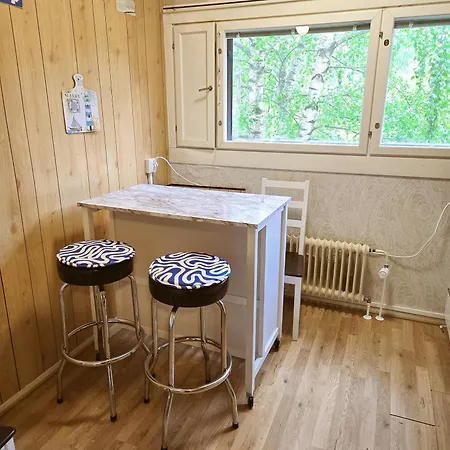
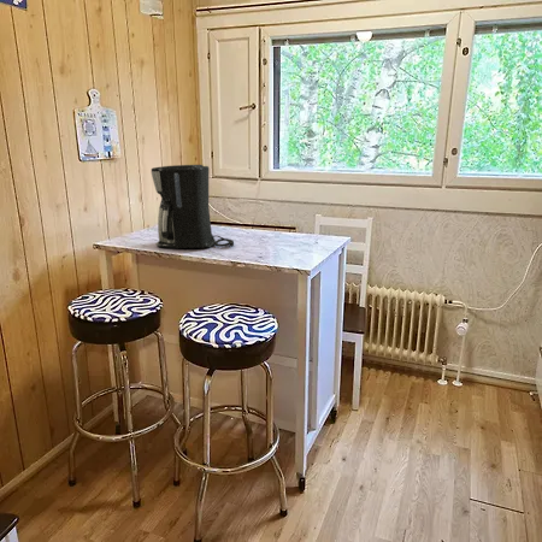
+ coffee maker [151,164,235,251]
